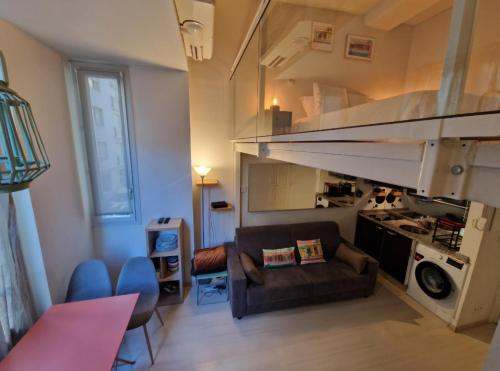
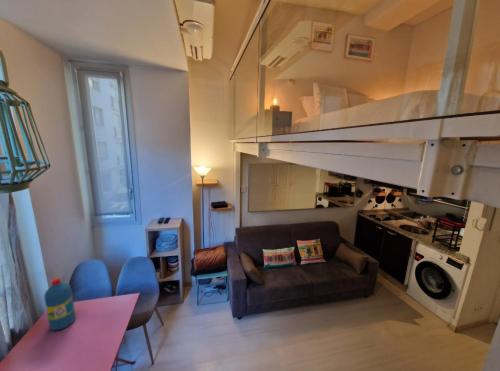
+ water bottle [43,277,77,331]
